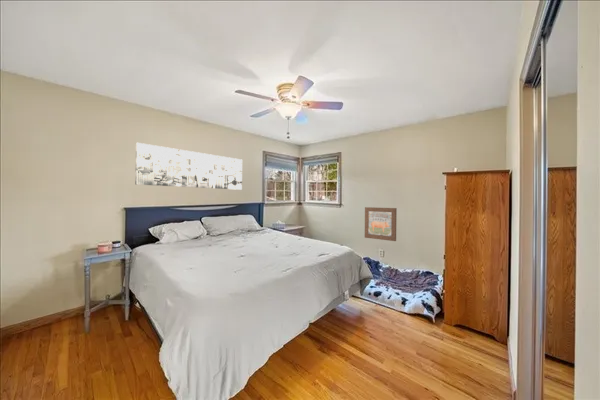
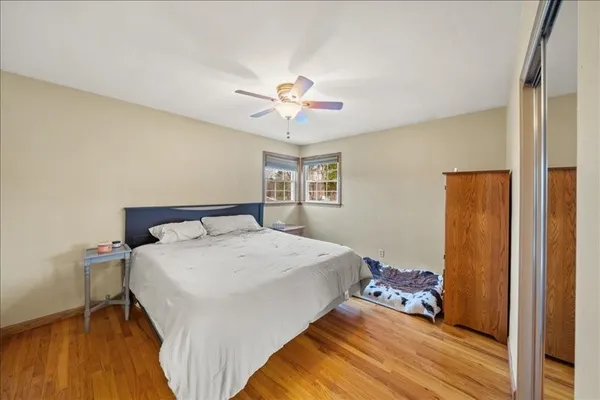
- wall art [134,142,243,191]
- wall art [364,206,398,242]
